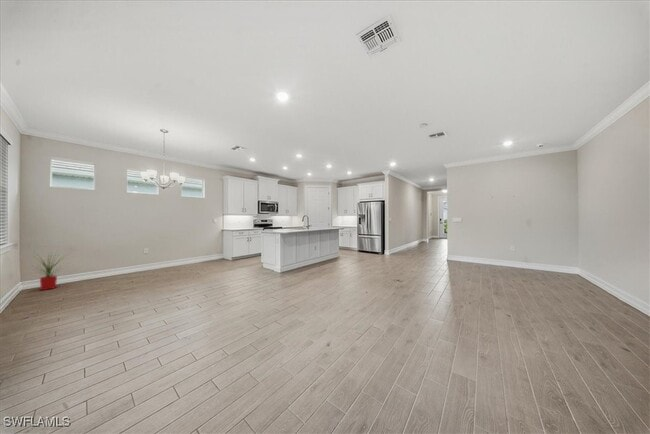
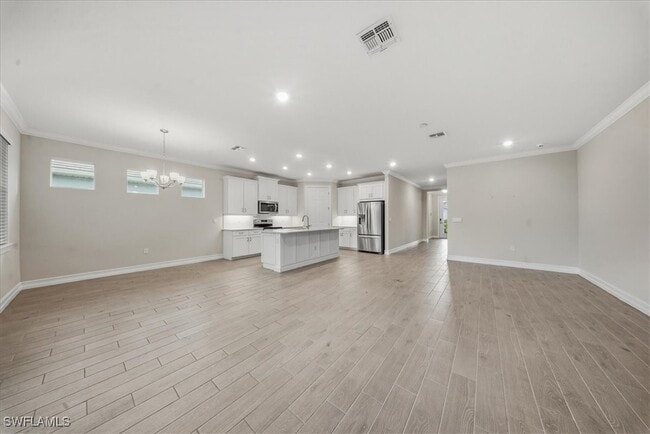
- house plant [25,251,71,291]
